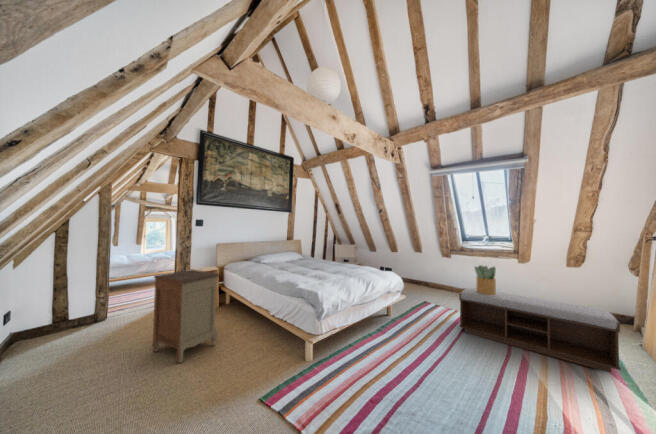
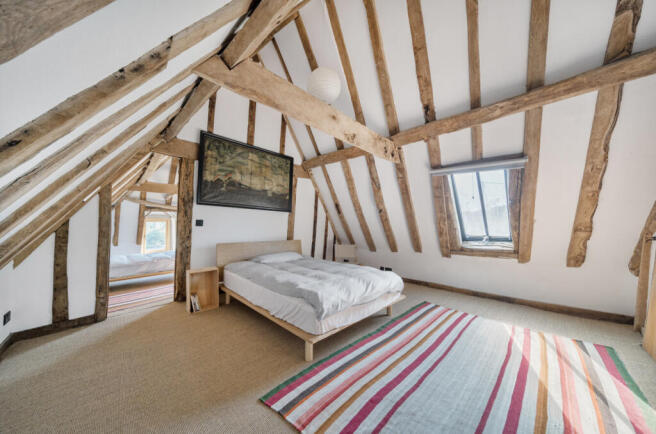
- potted plant [472,264,497,295]
- nightstand [151,268,221,364]
- bench [458,287,622,374]
